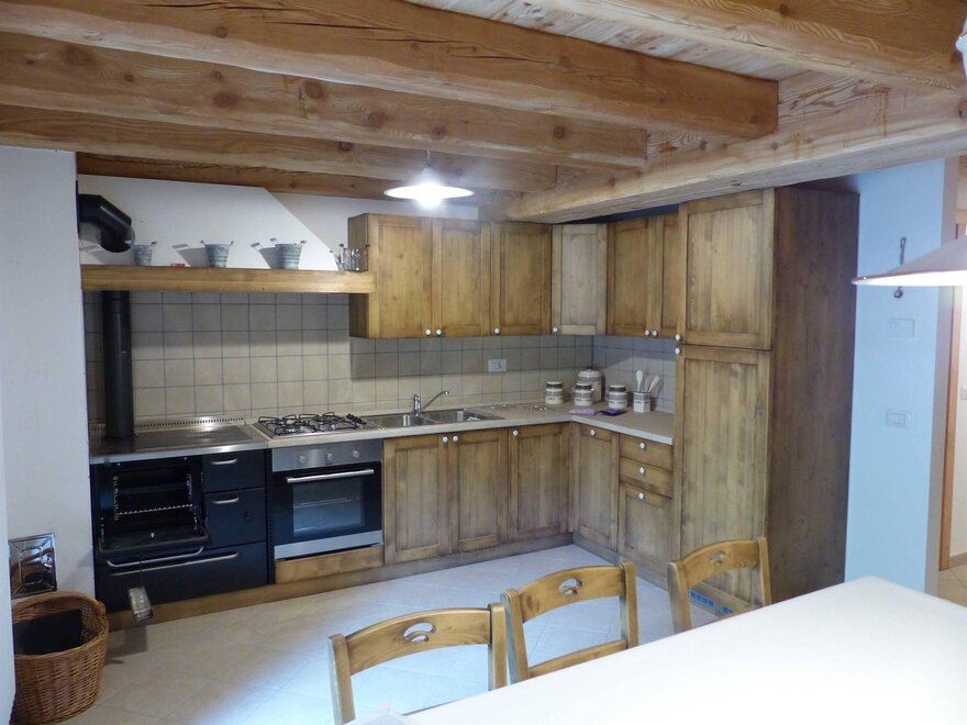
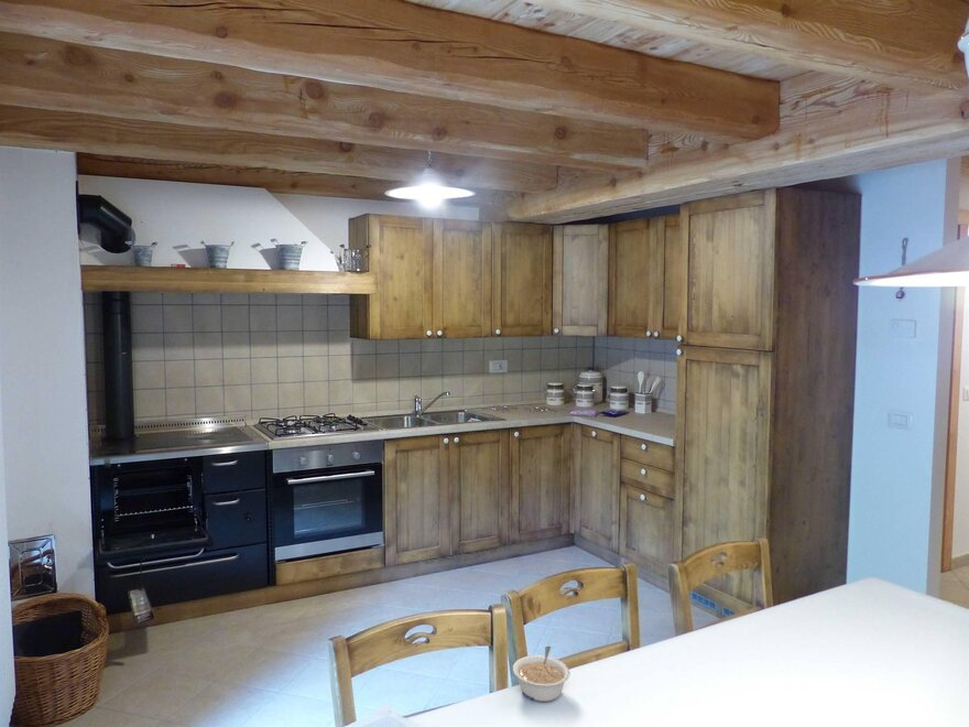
+ legume [512,645,571,703]
